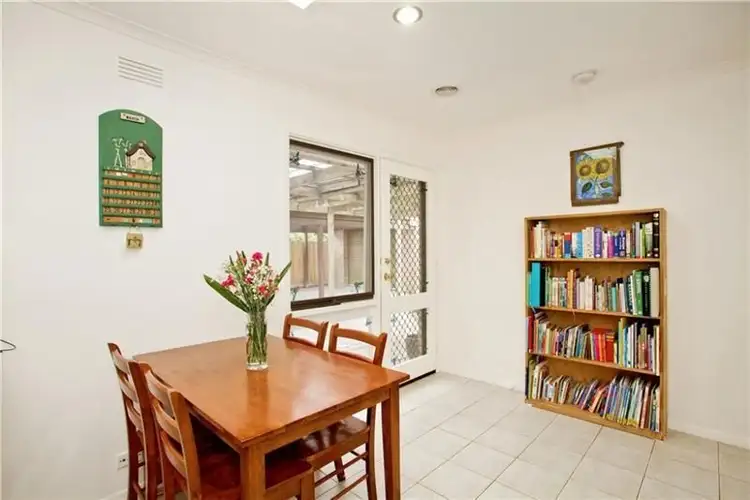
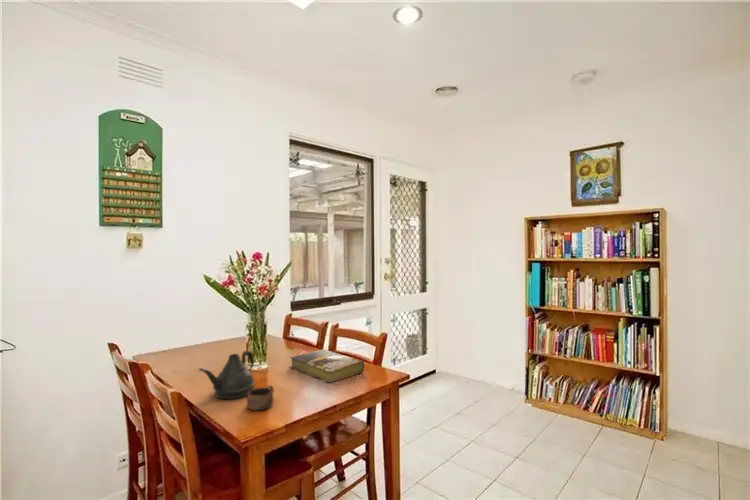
+ cup [246,384,275,411]
+ book [289,348,365,384]
+ teapot [198,350,256,400]
